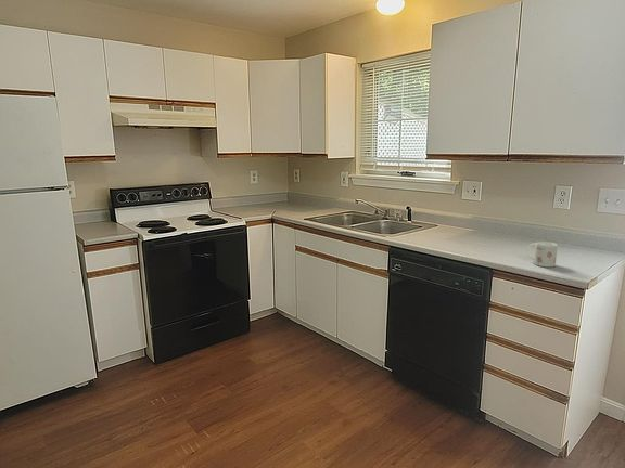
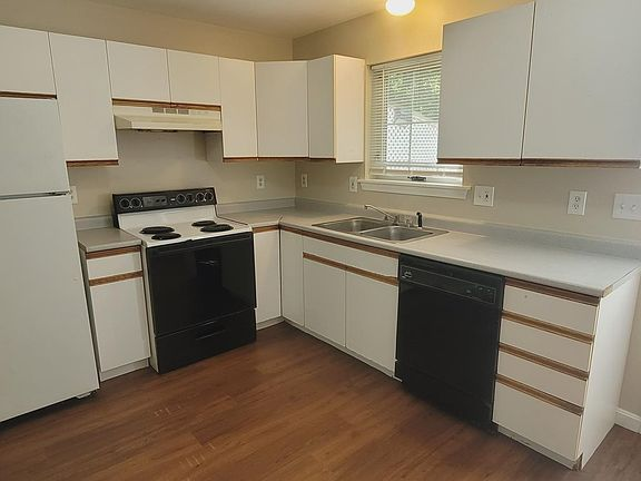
- mug [525,240,559,268]
